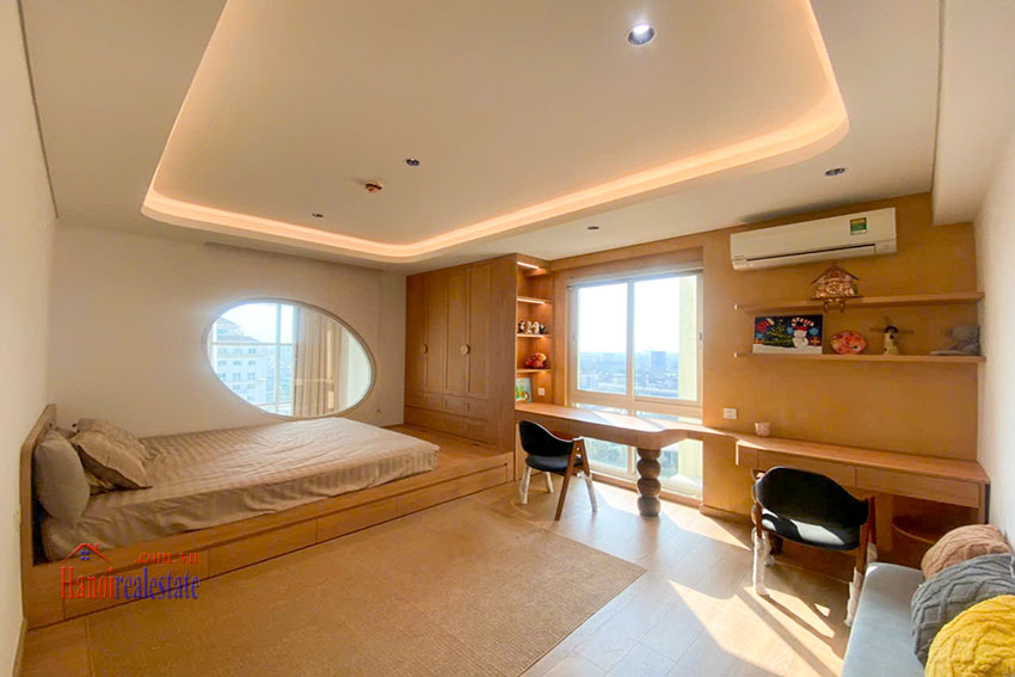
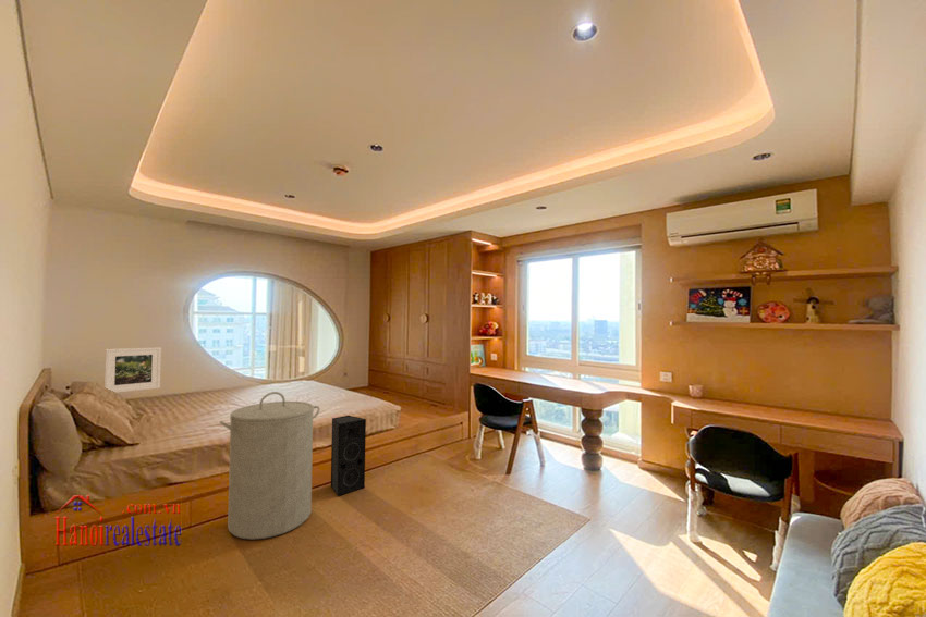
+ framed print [103,346,162,394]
+ speaker [330,414,367,497]
+ laundry hamper [219,391,321,541]
